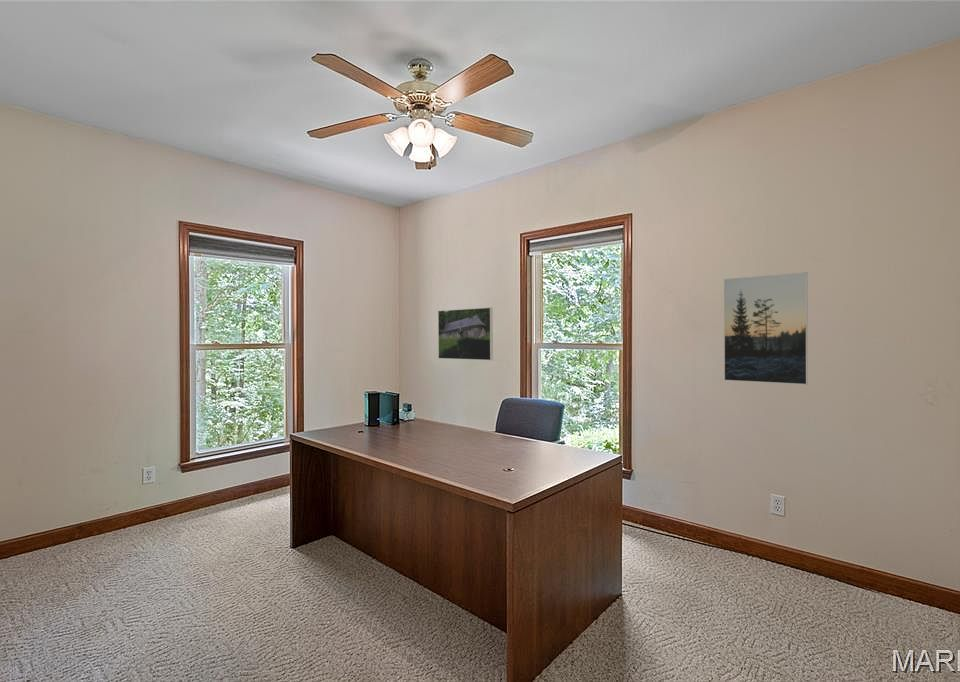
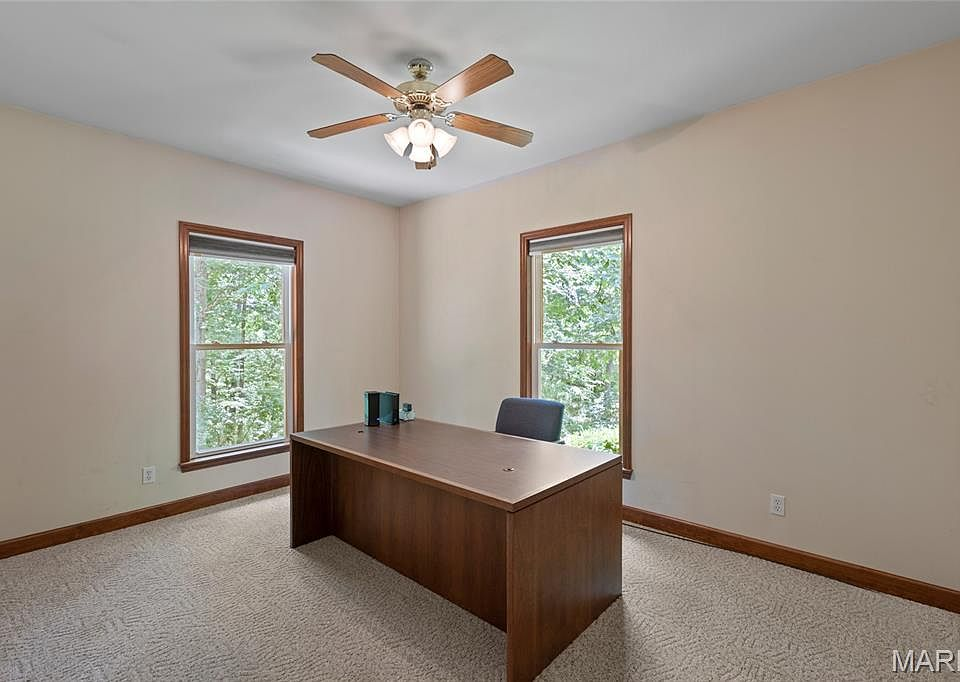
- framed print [437,306,494,361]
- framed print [723,271,809,386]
